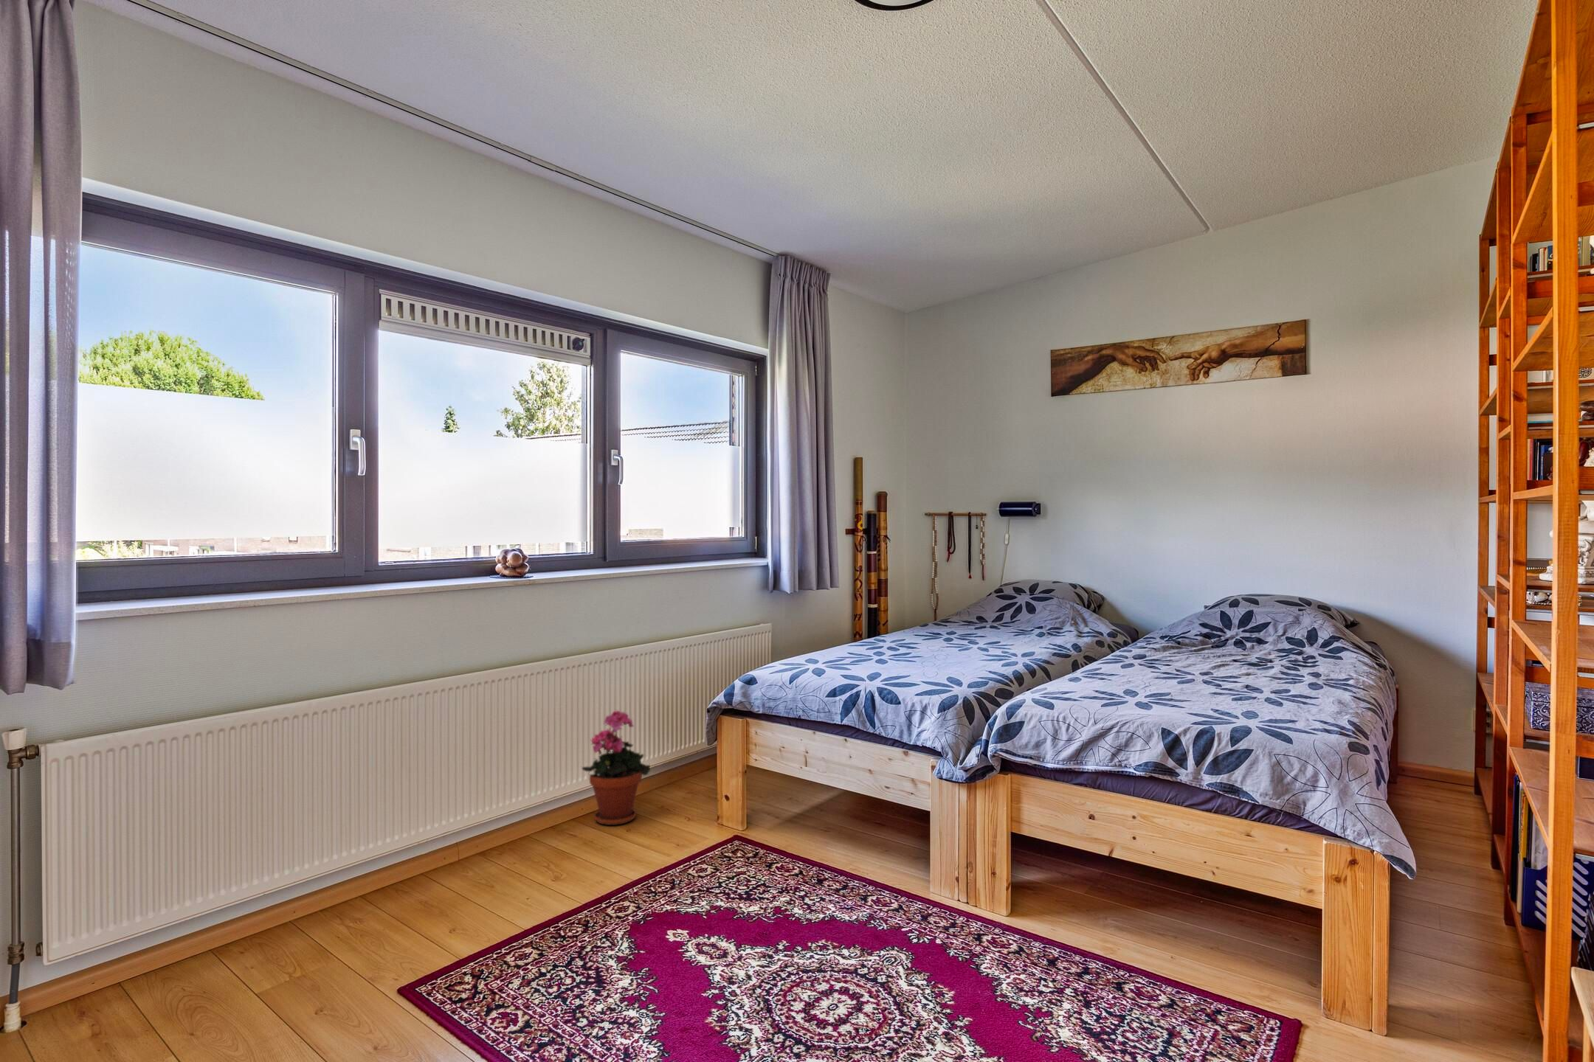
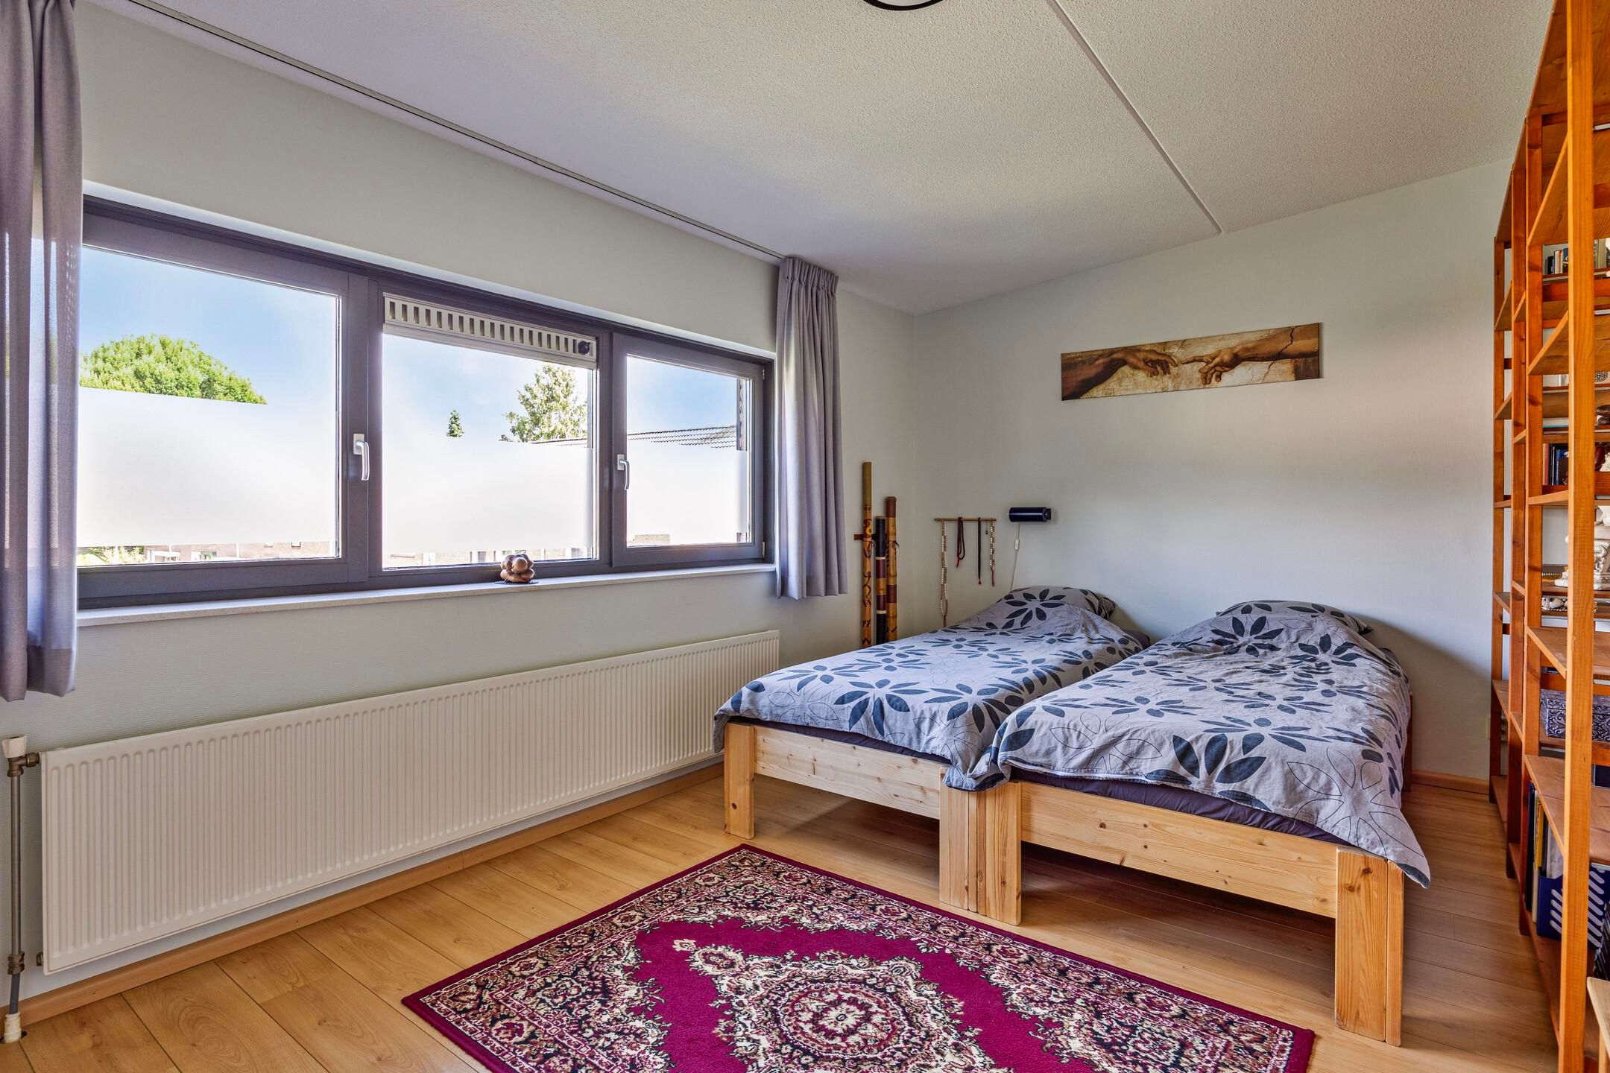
- potted plant [581,709,651,826]
